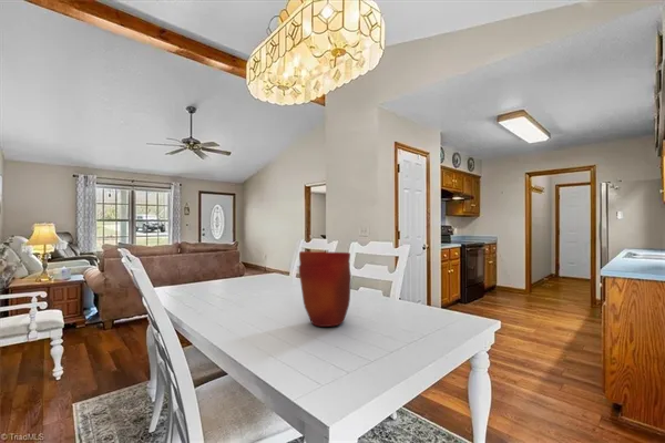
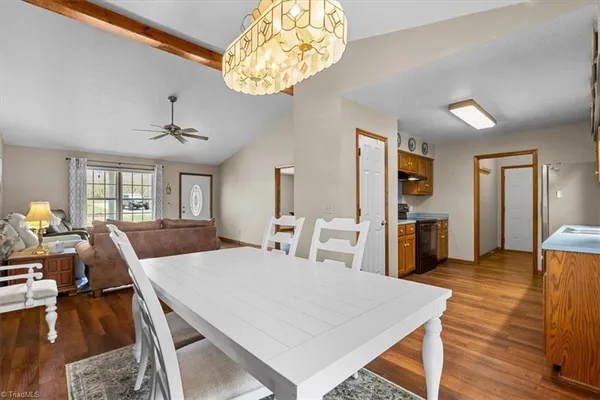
- vase [298,250,352,328]
